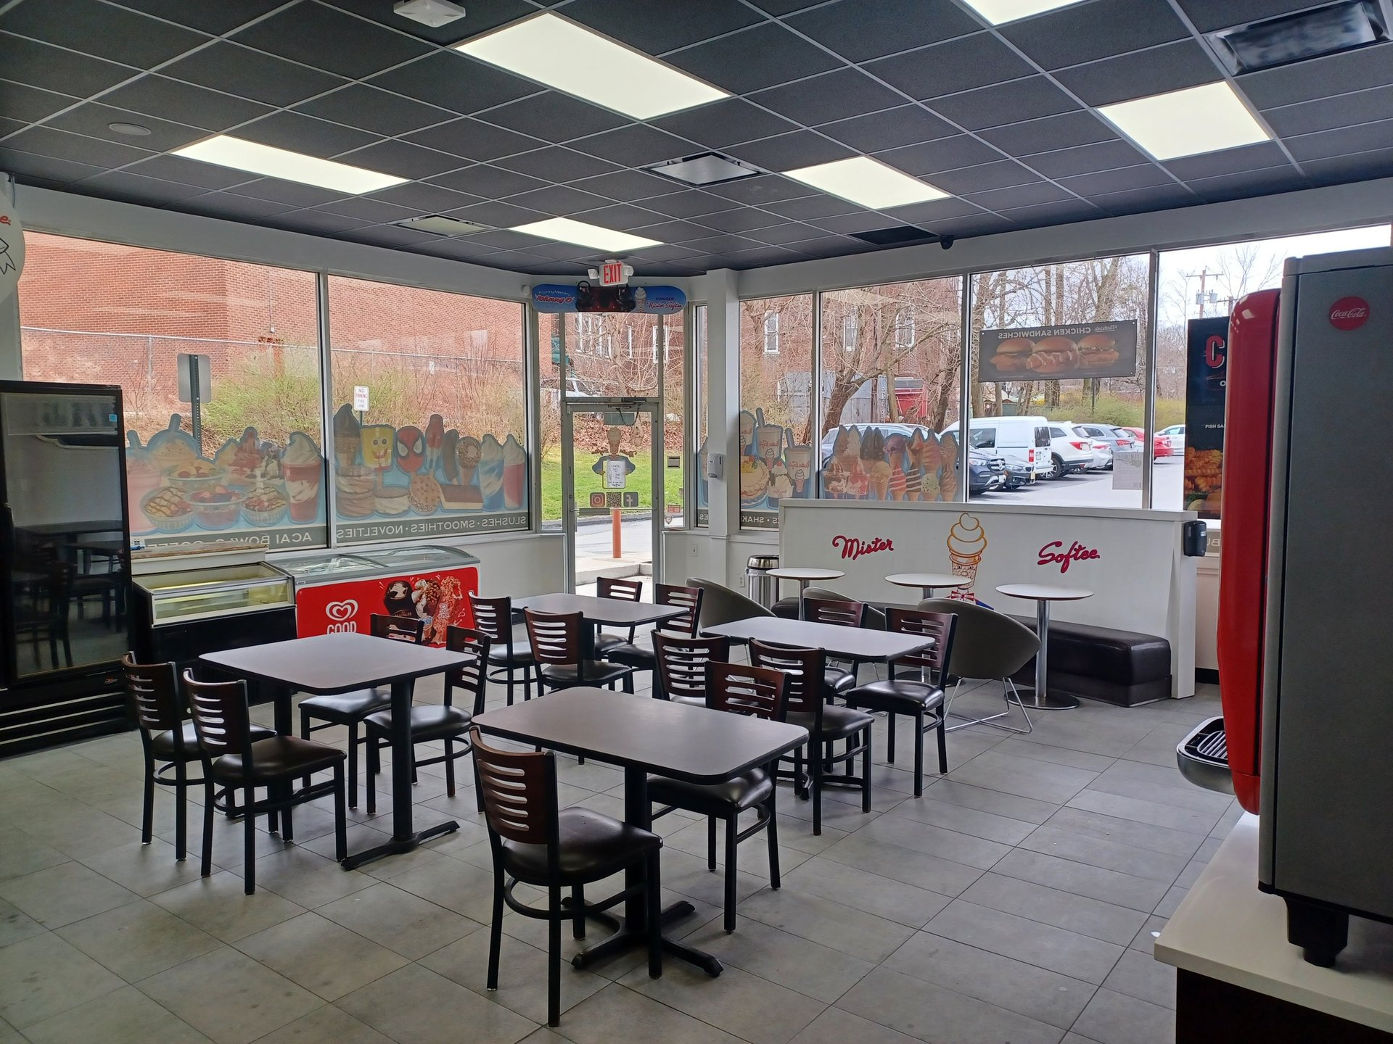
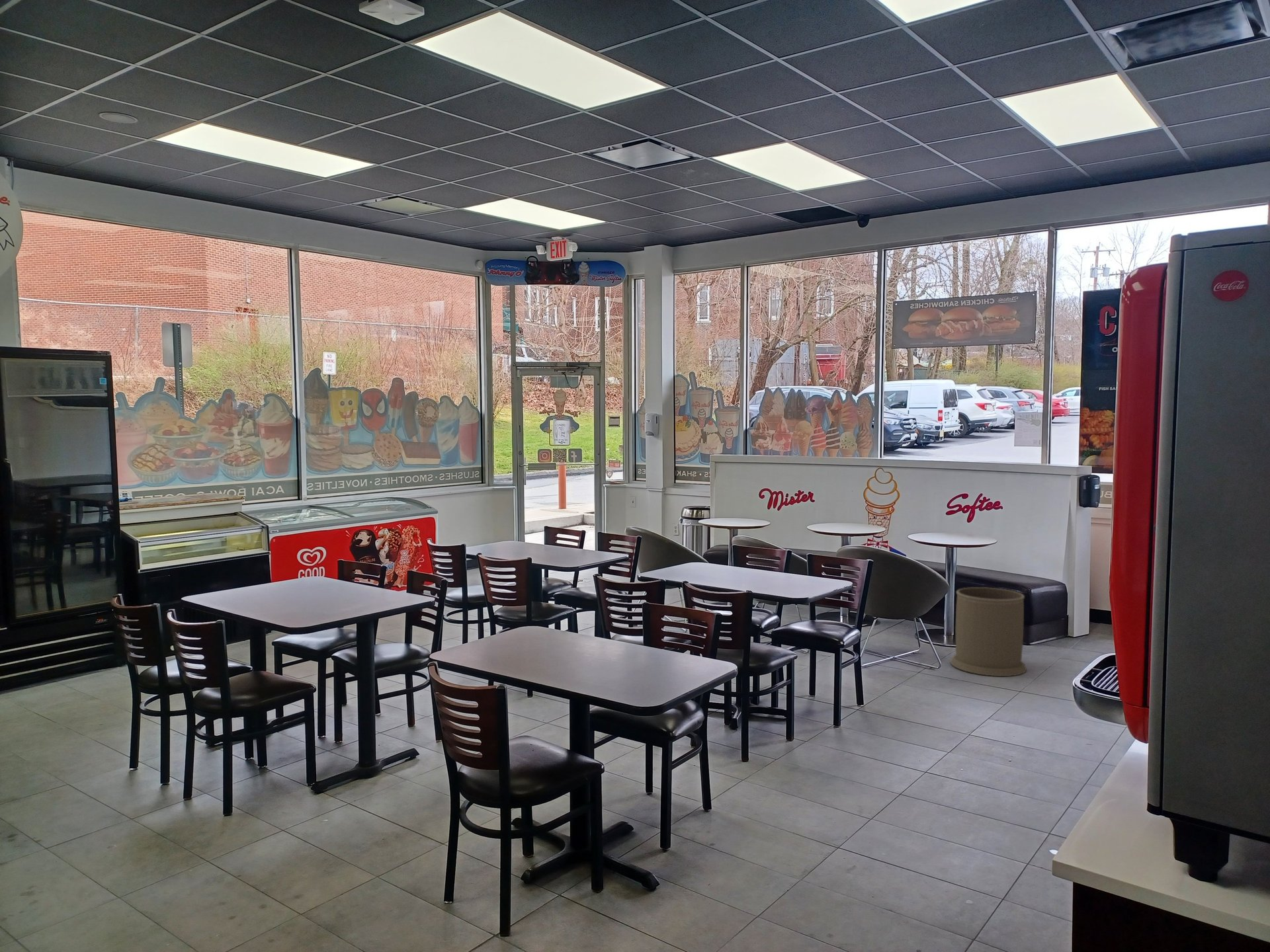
+ trash can [950,586,1027,677]
